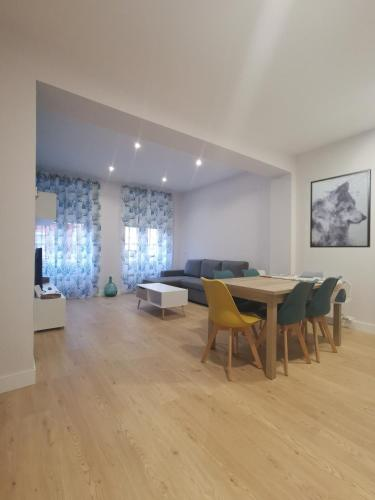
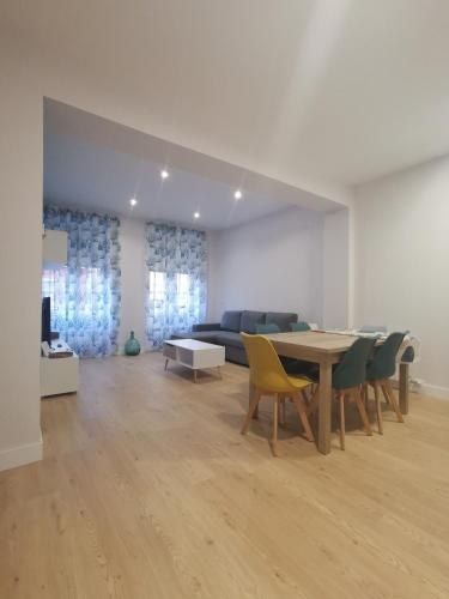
- wall art [309,168,372,249]
